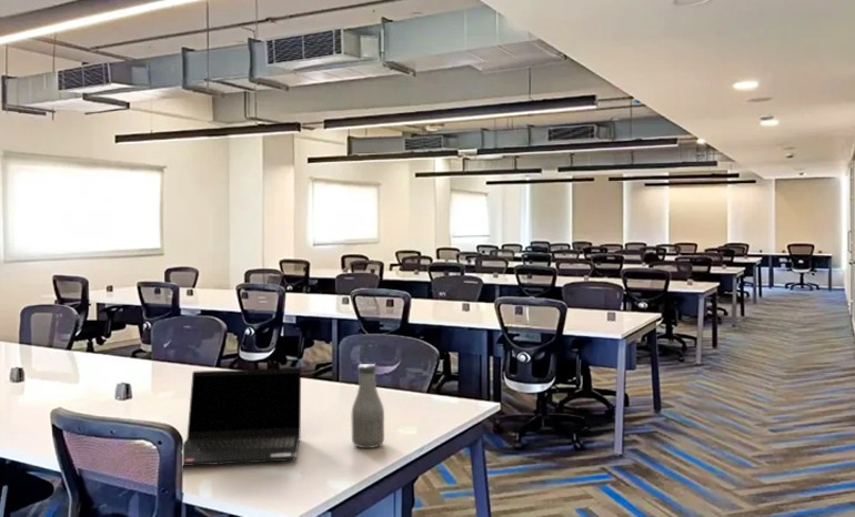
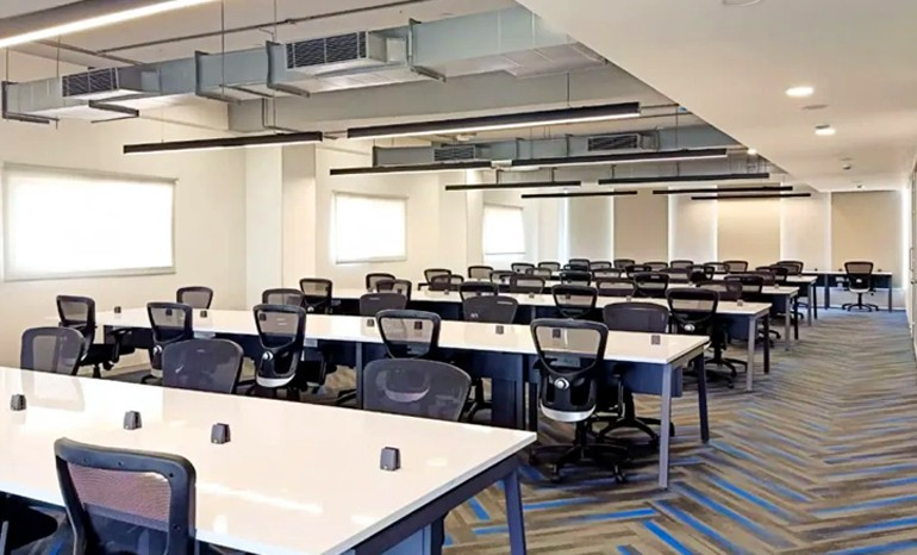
- bottle [351,363,385,449]
- laptop computer [182,367,302,467]
